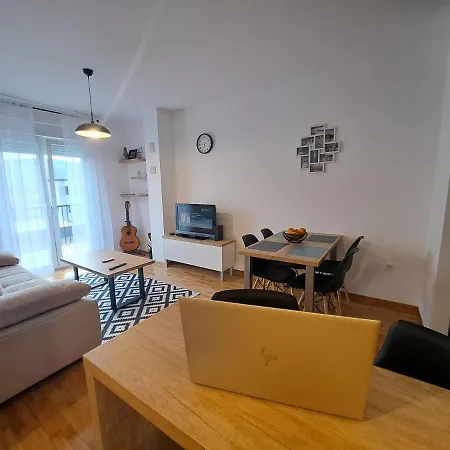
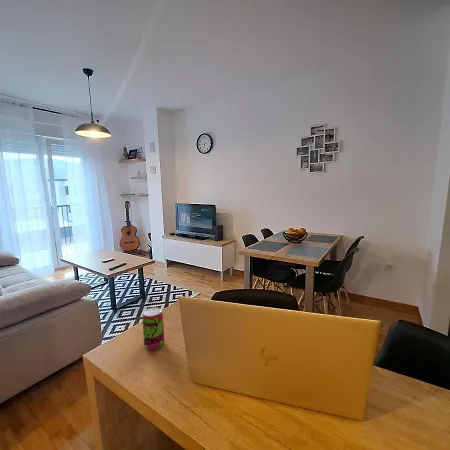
+ beverage can [141,307,165,350]
